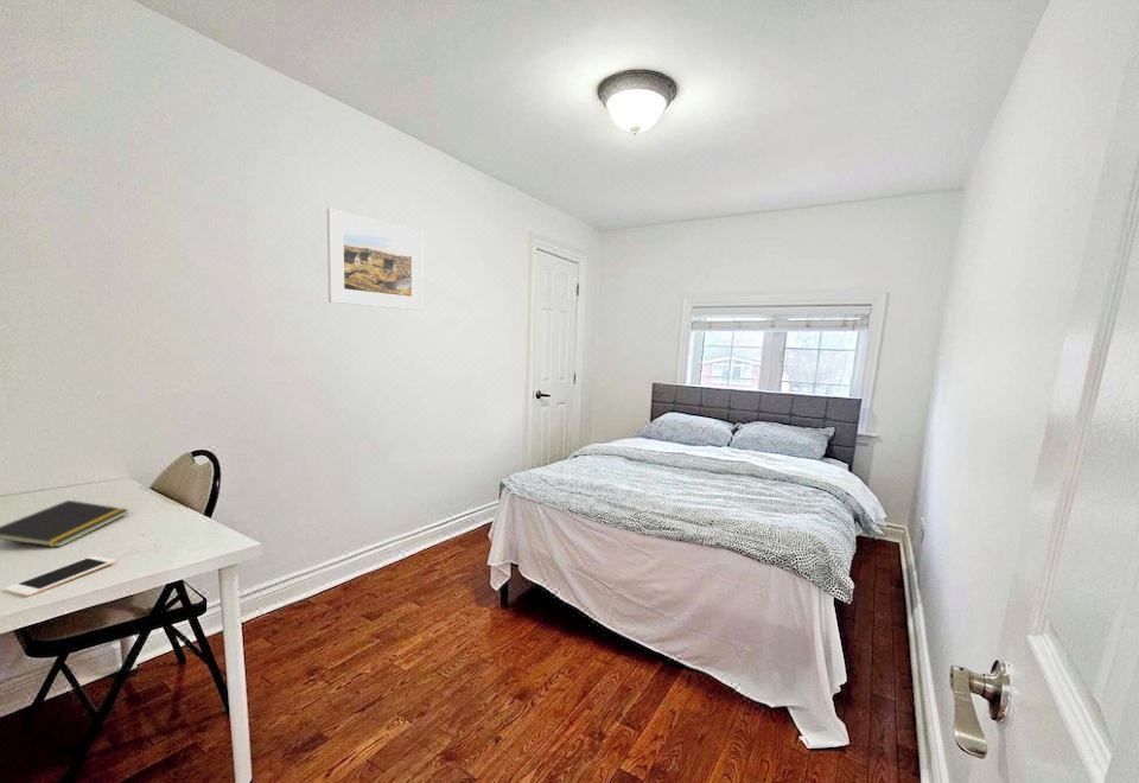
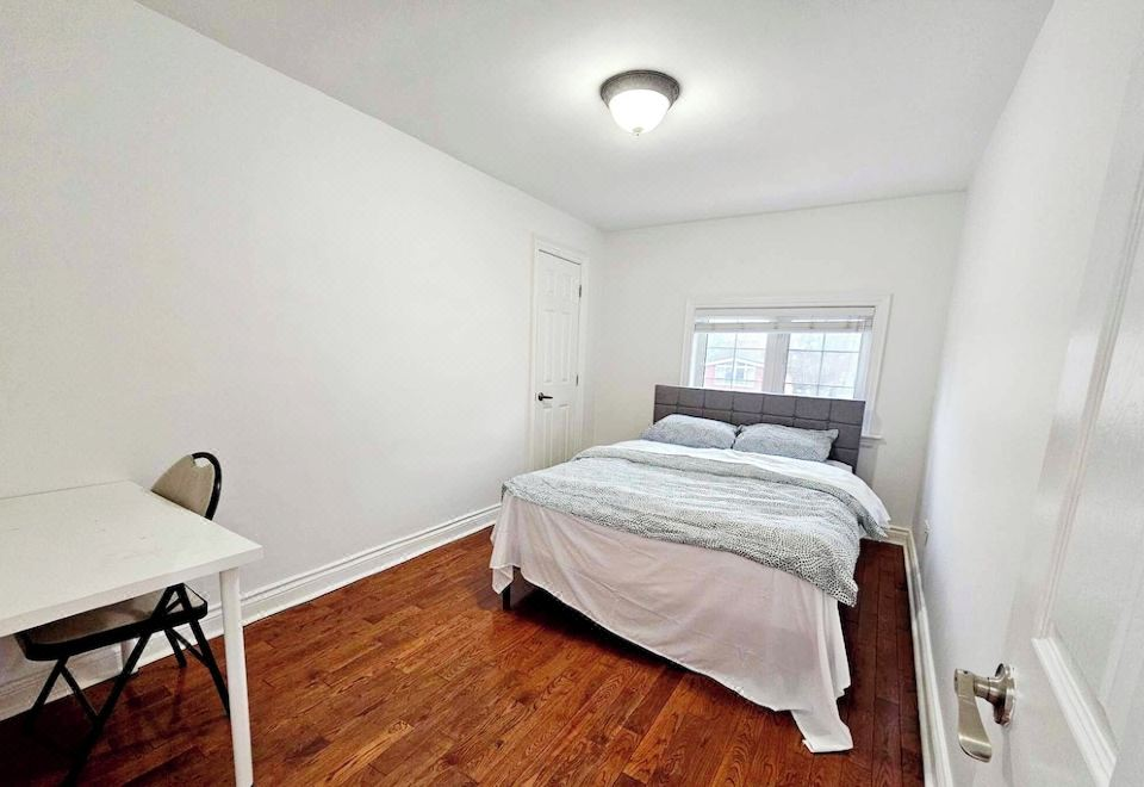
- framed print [325,206,424,312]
- cell phone [2,555,116,598]
- notepad [0,499,131,548]
